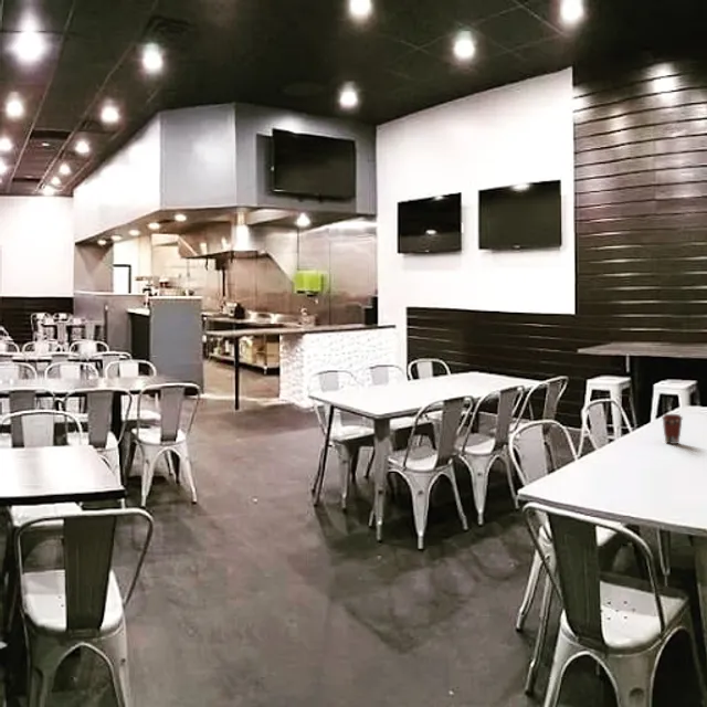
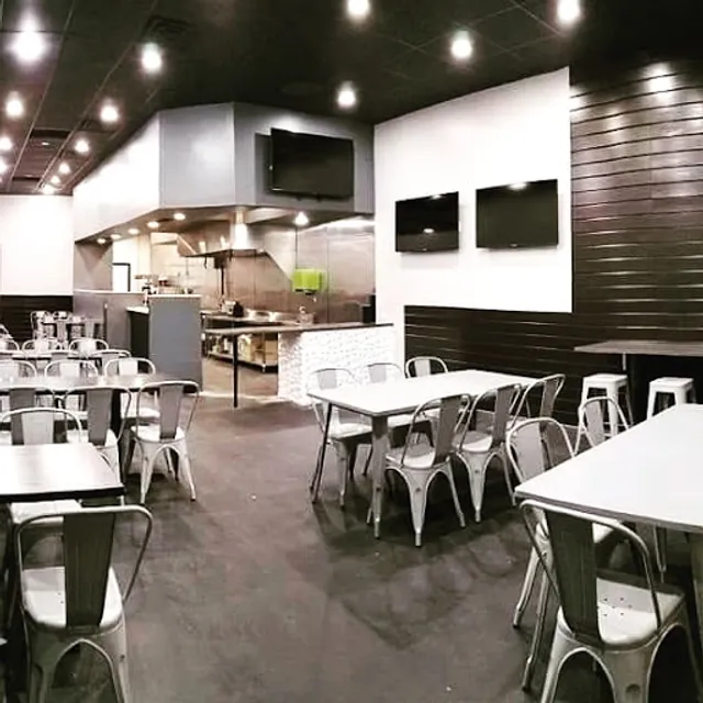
- coffee cup [661,413,684,445]
